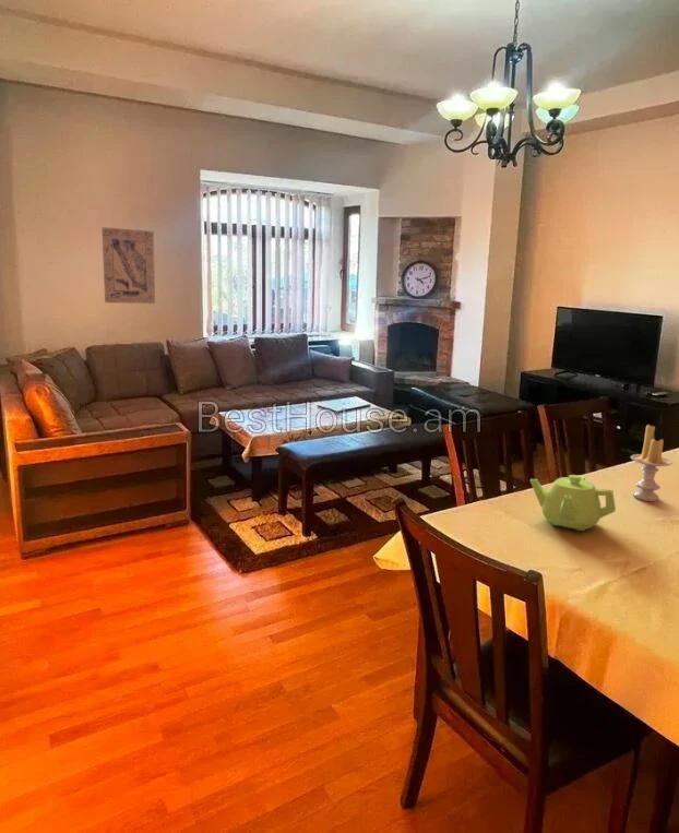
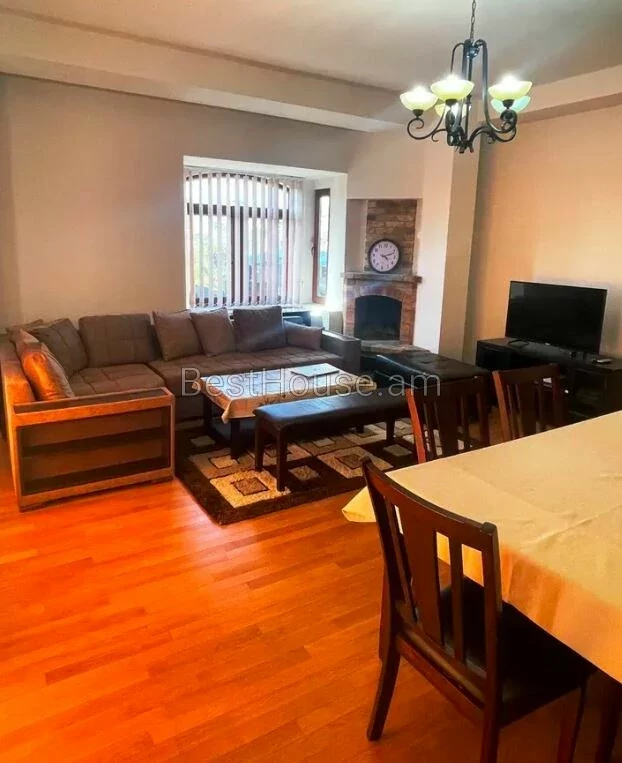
- teapot [529,474,617,532]
- candle [630,424,674,502]
- wall art [100,226,156,305]
